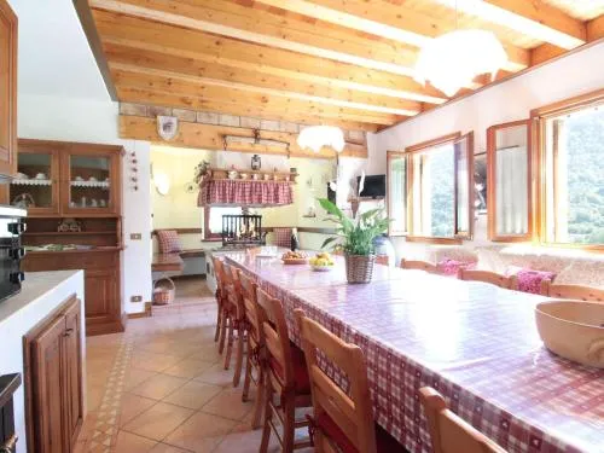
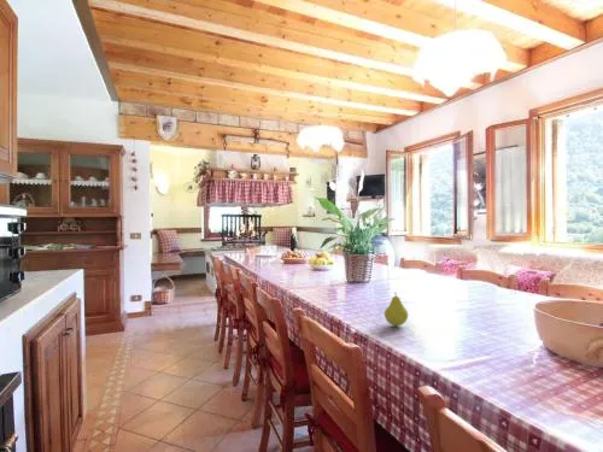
+ fruit [384,290,409,327]
